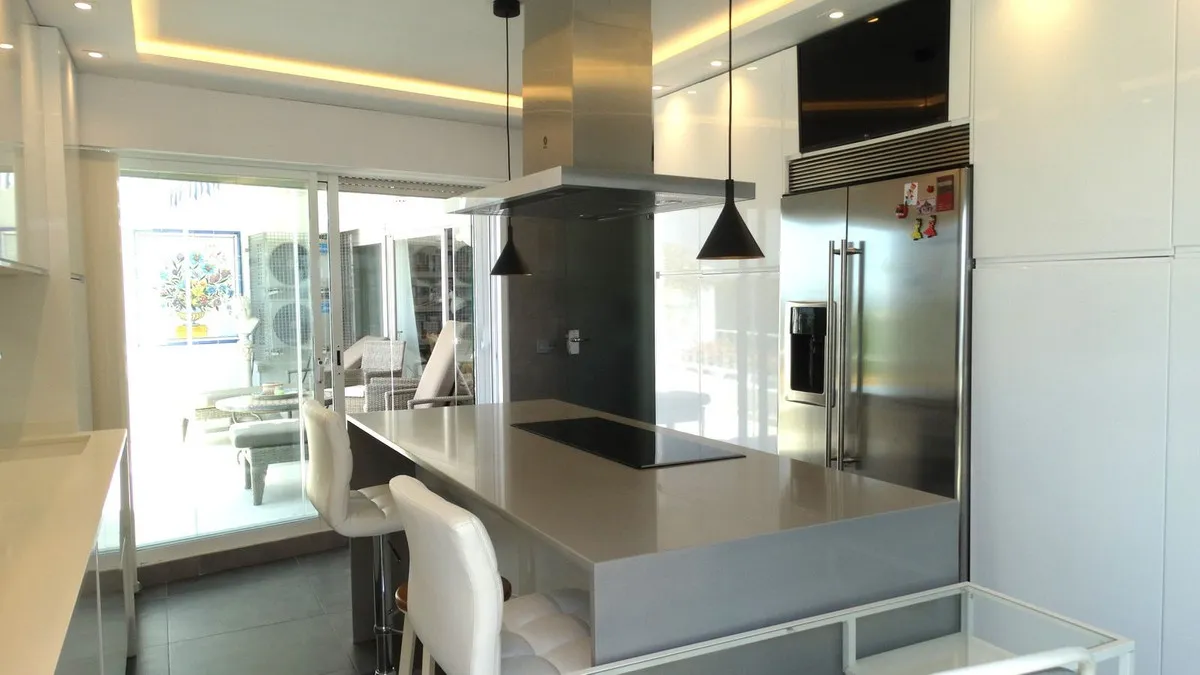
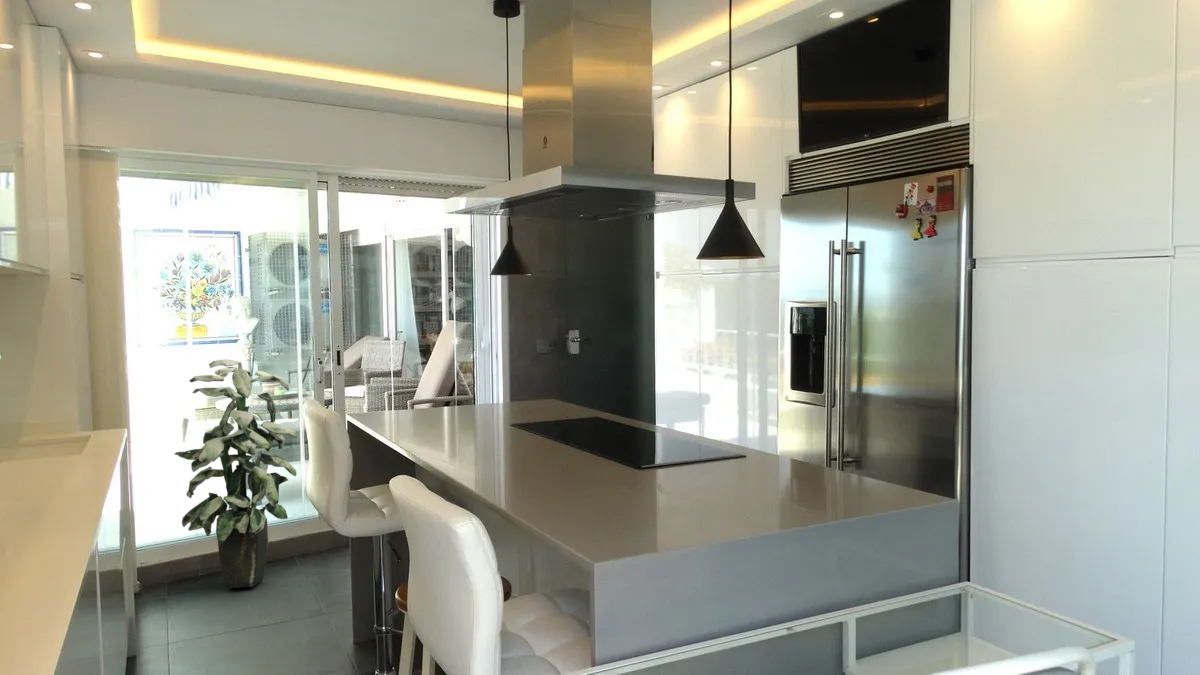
+ indoor plant [174,358,298,589]
